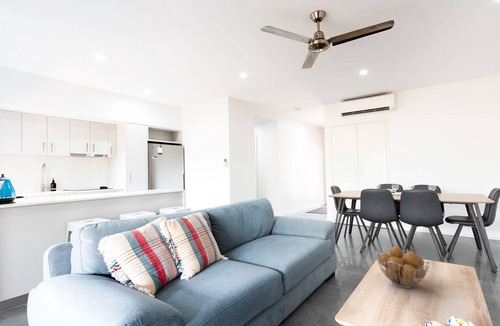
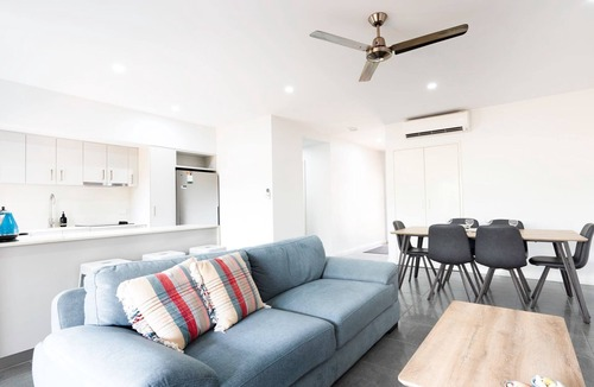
- fruit basket [375,246,431,289]
